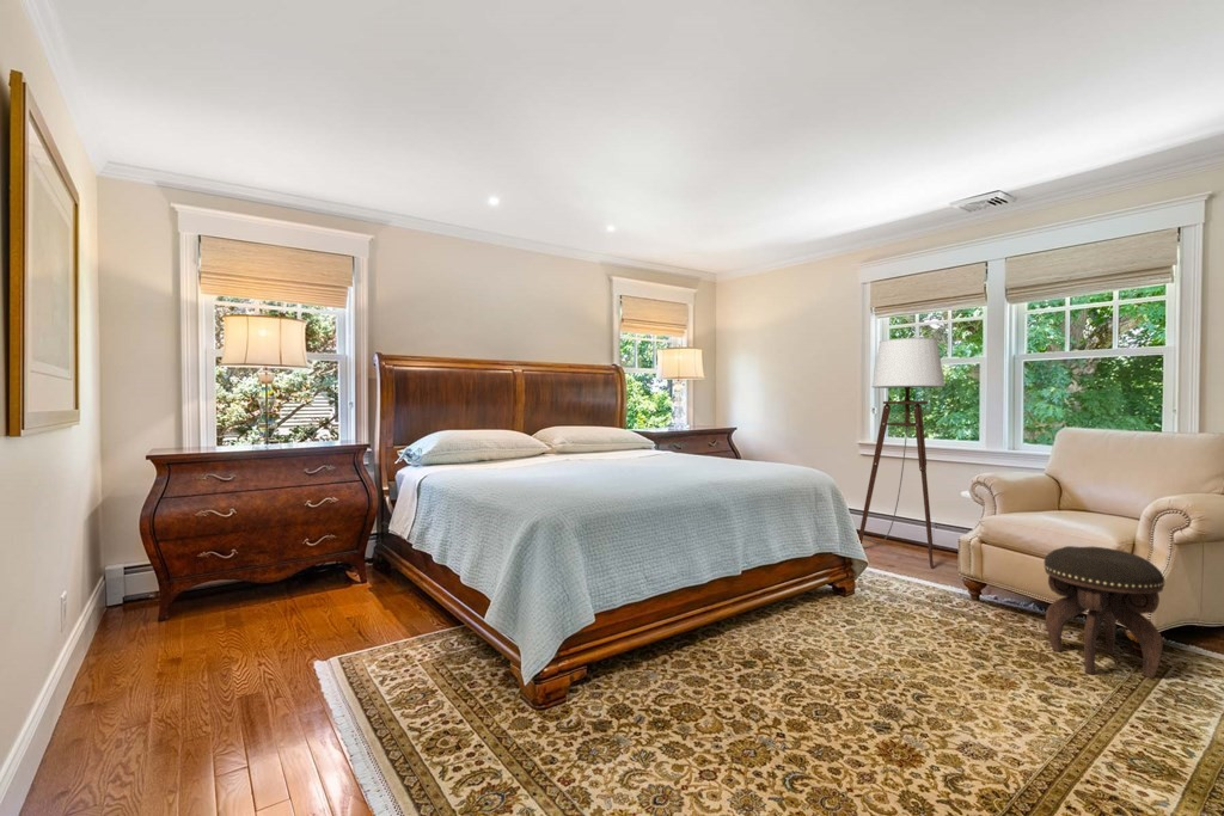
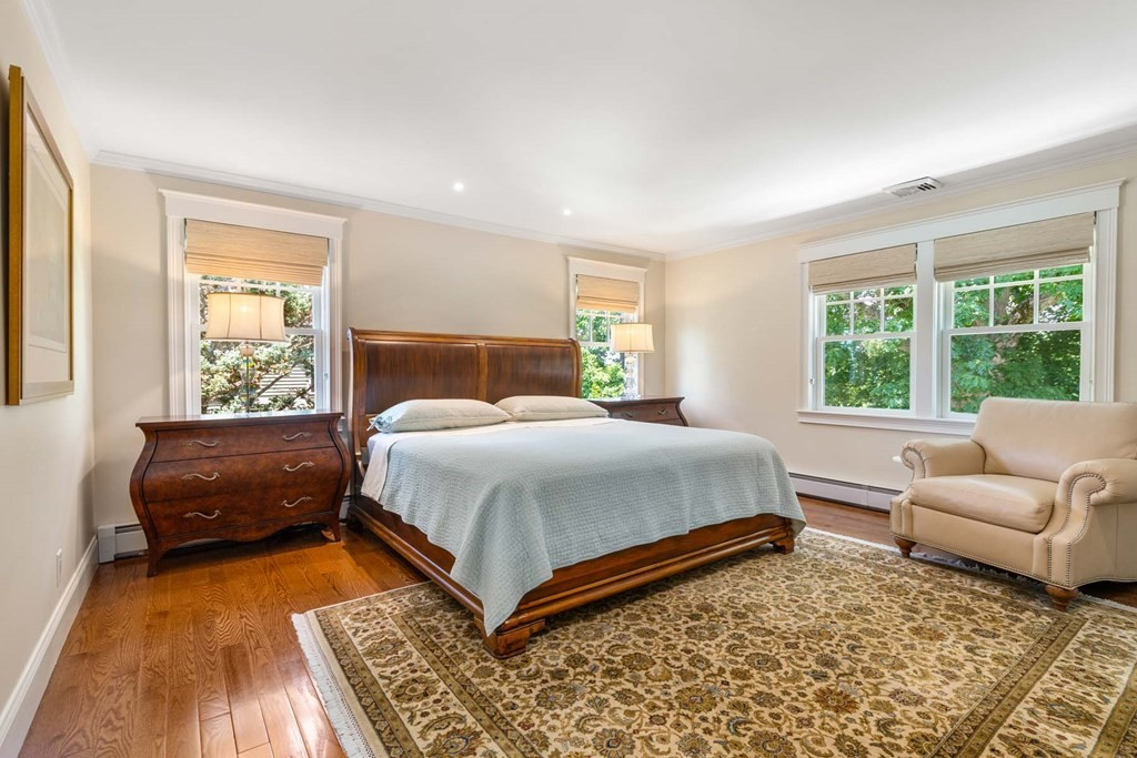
- floor lamp [858,337,947,570]
- footstool [1044,545,1165,679]
